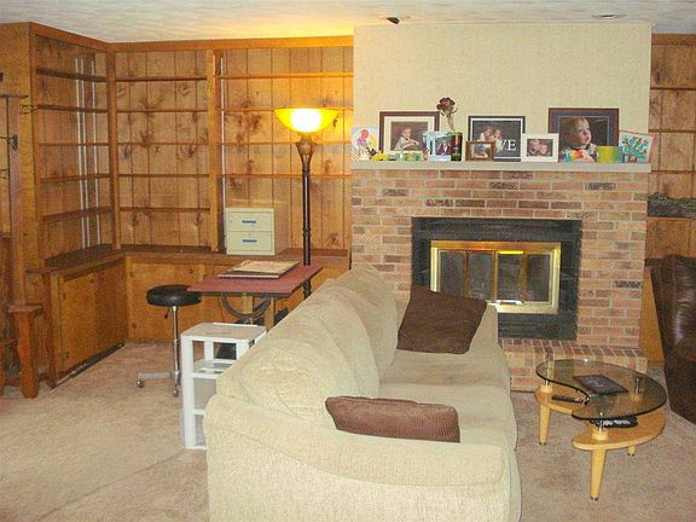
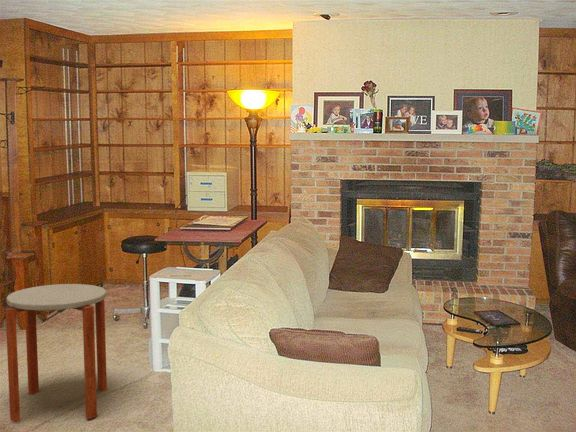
+ side table [4,283,108,423]
